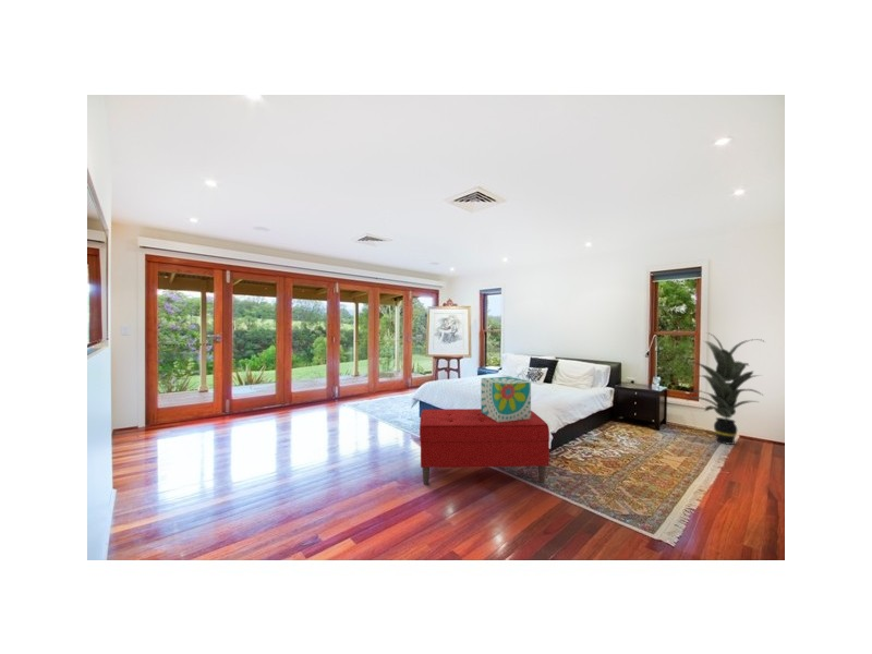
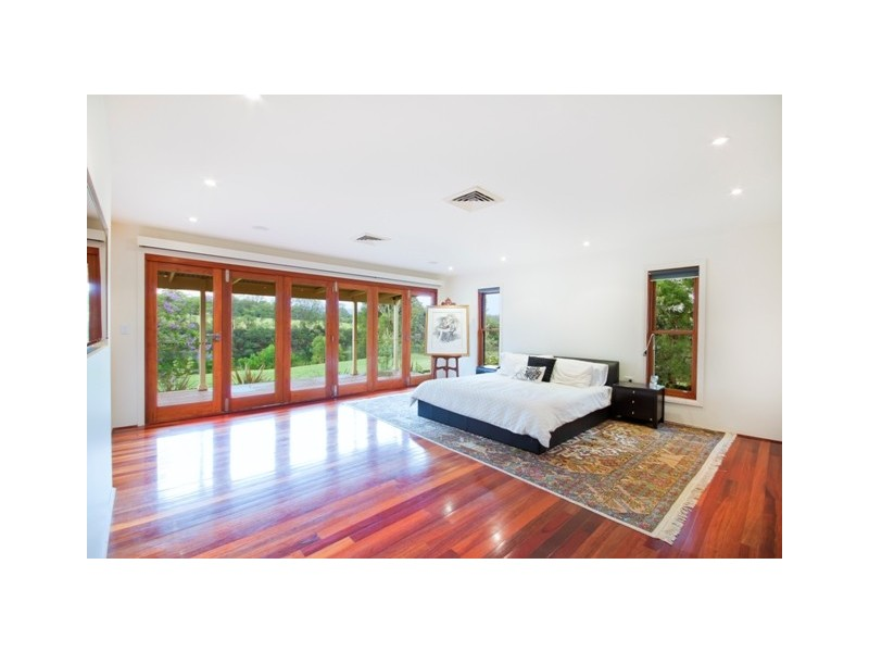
- decorative box [480,375,532,423]
- indoor plant [678,331,766,446]
- bench [419,408,550,486]
